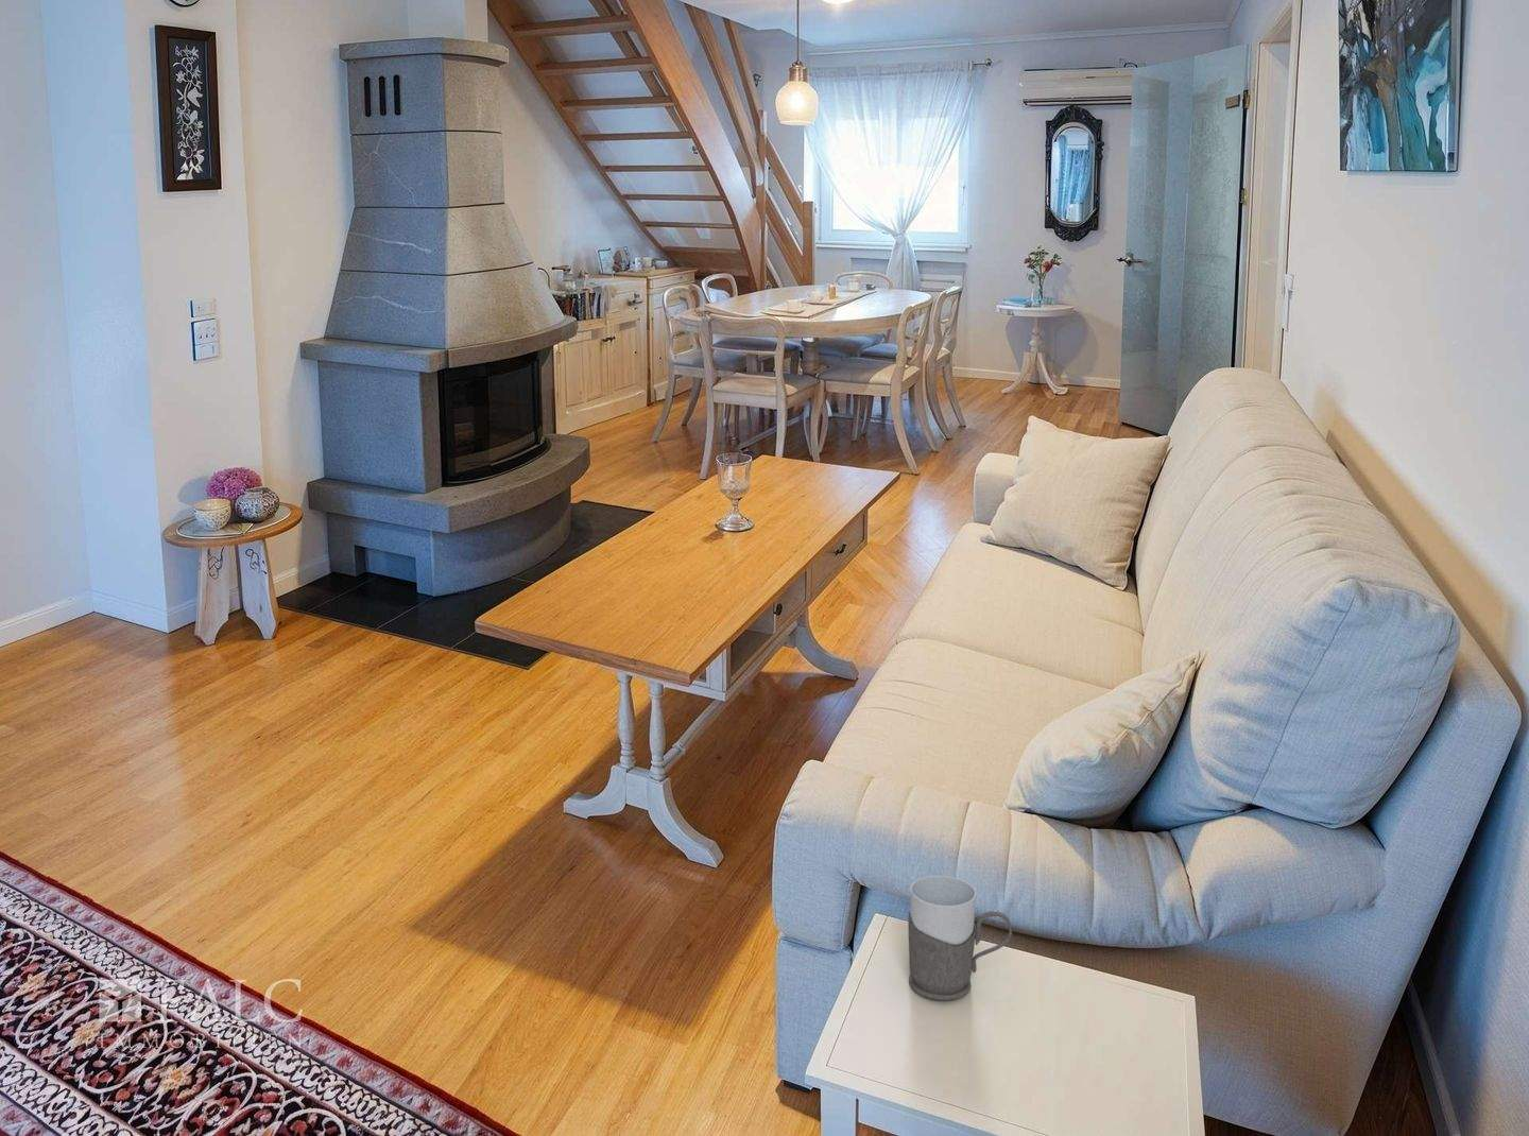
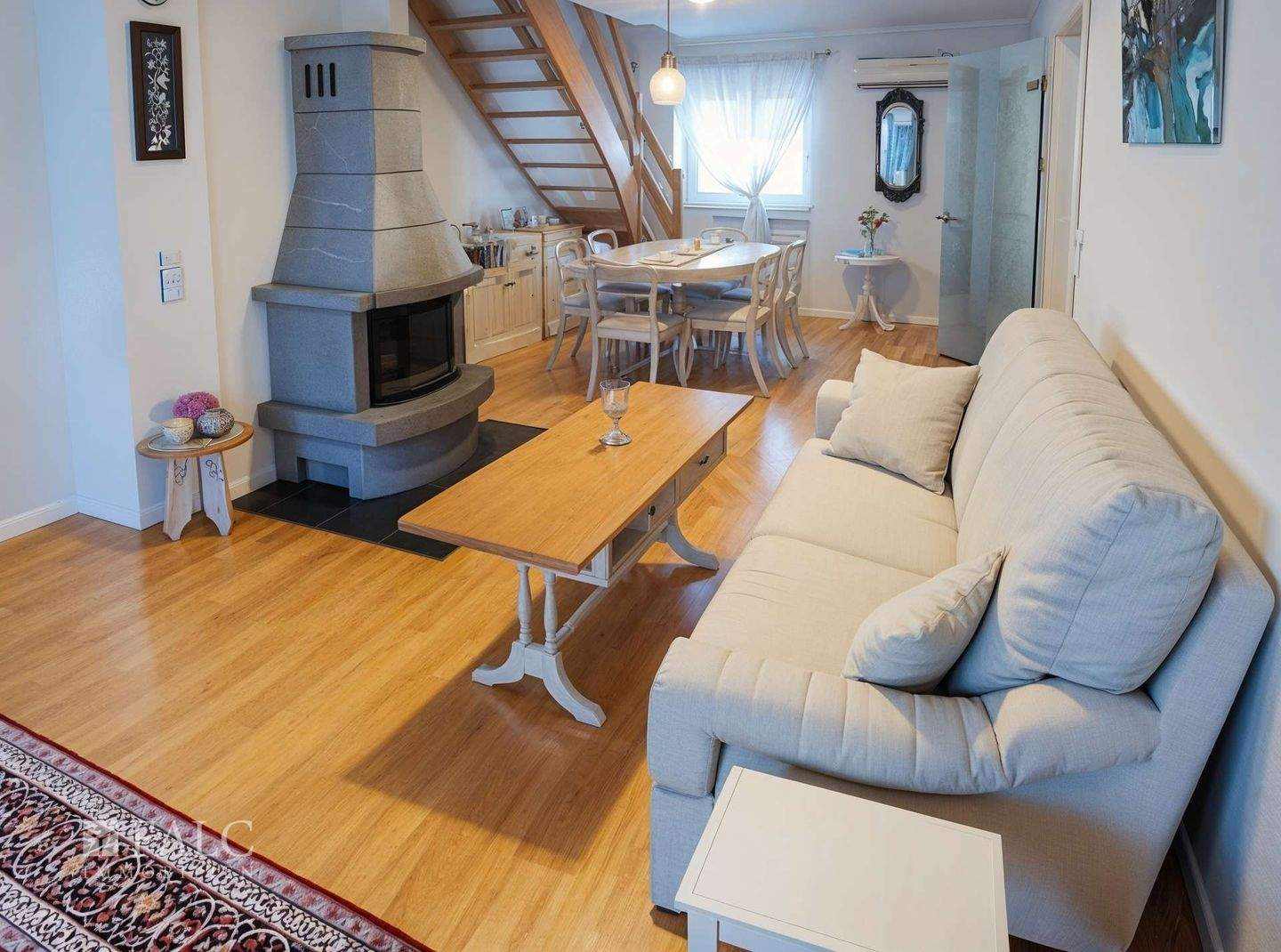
- mug [907,875,1013,1001]
